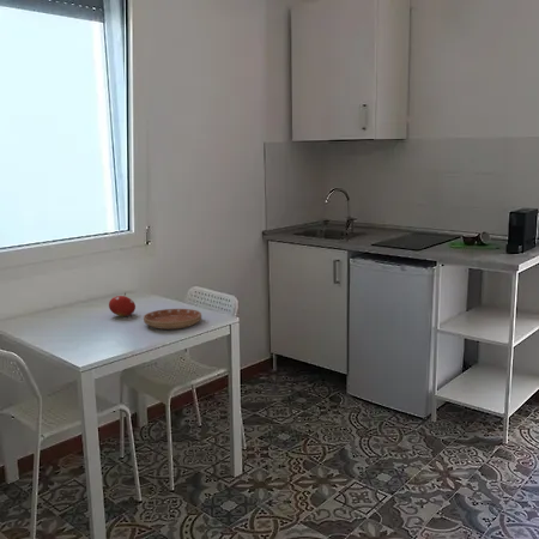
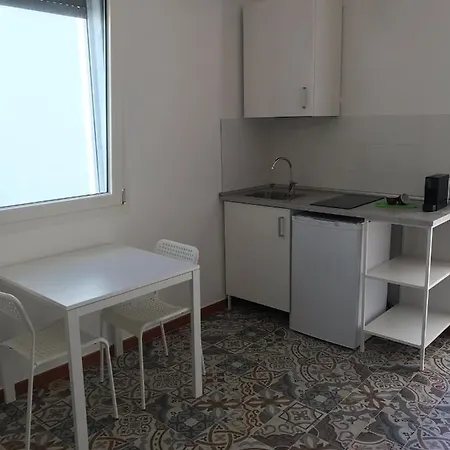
- fruit [108,292,137,317]
- saucer [143,308,202,331]
